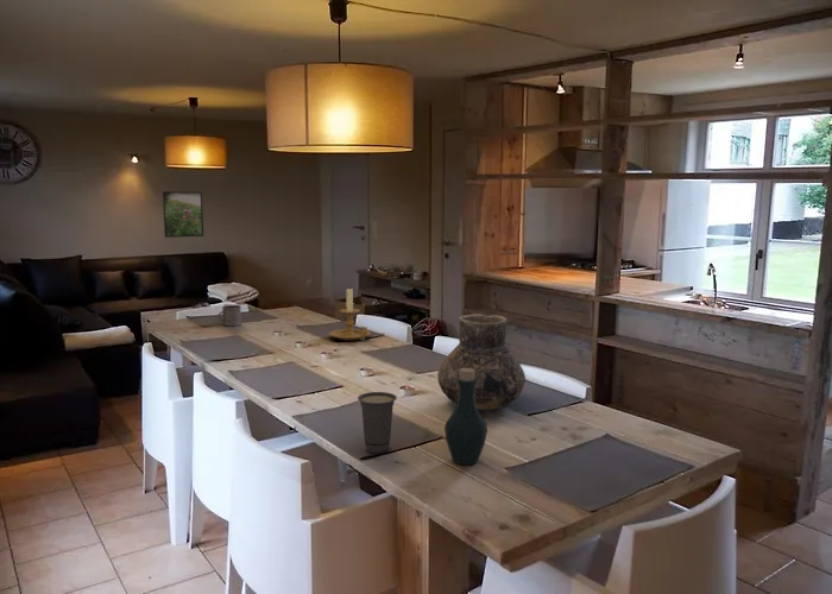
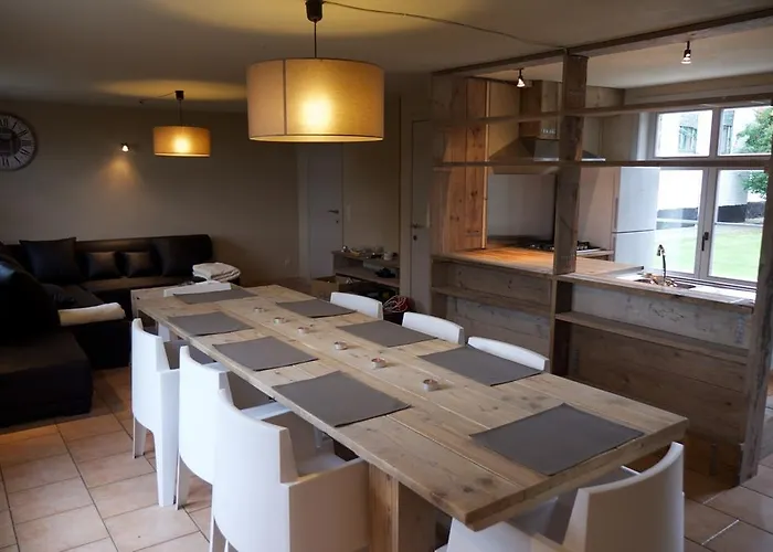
- mug [216,304,242,327]
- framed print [162,190,204,239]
- vase [436,312,527,411]
- bottle [443,368,489,466]
- cup [357,391,398,454]
- candle holder [328,285,372,342]
